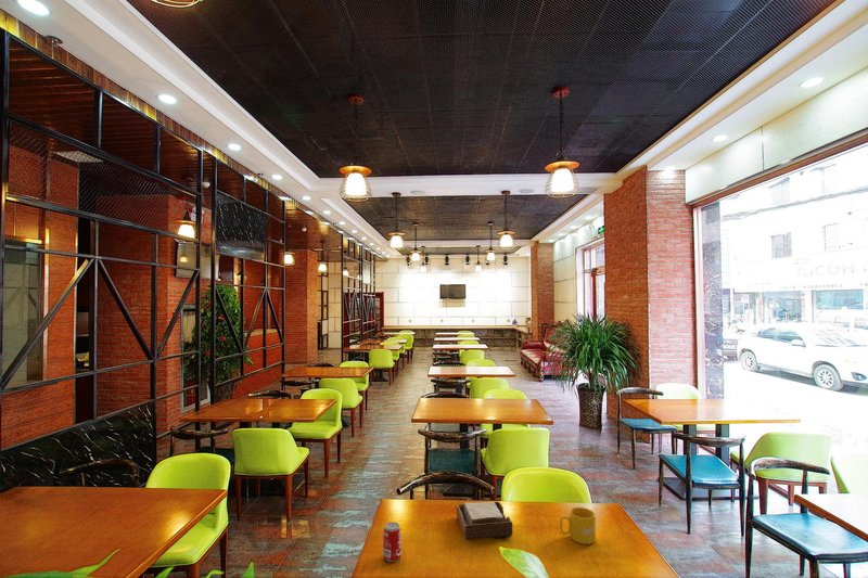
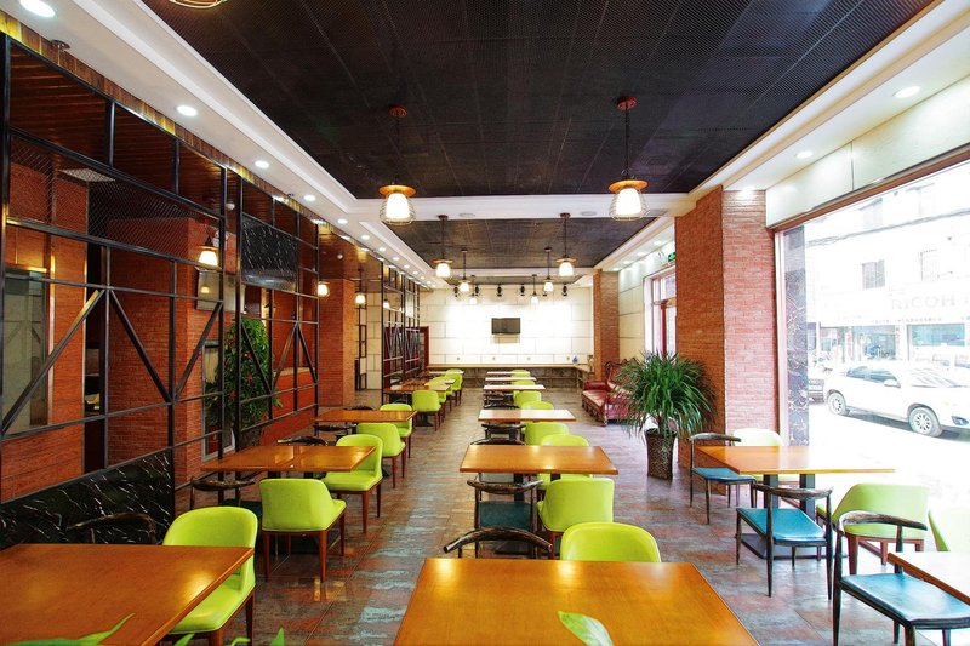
- beverage can [382,522,403,563]
- mug [559,506,597,545]
- napkin holder [456,501,514,541]
